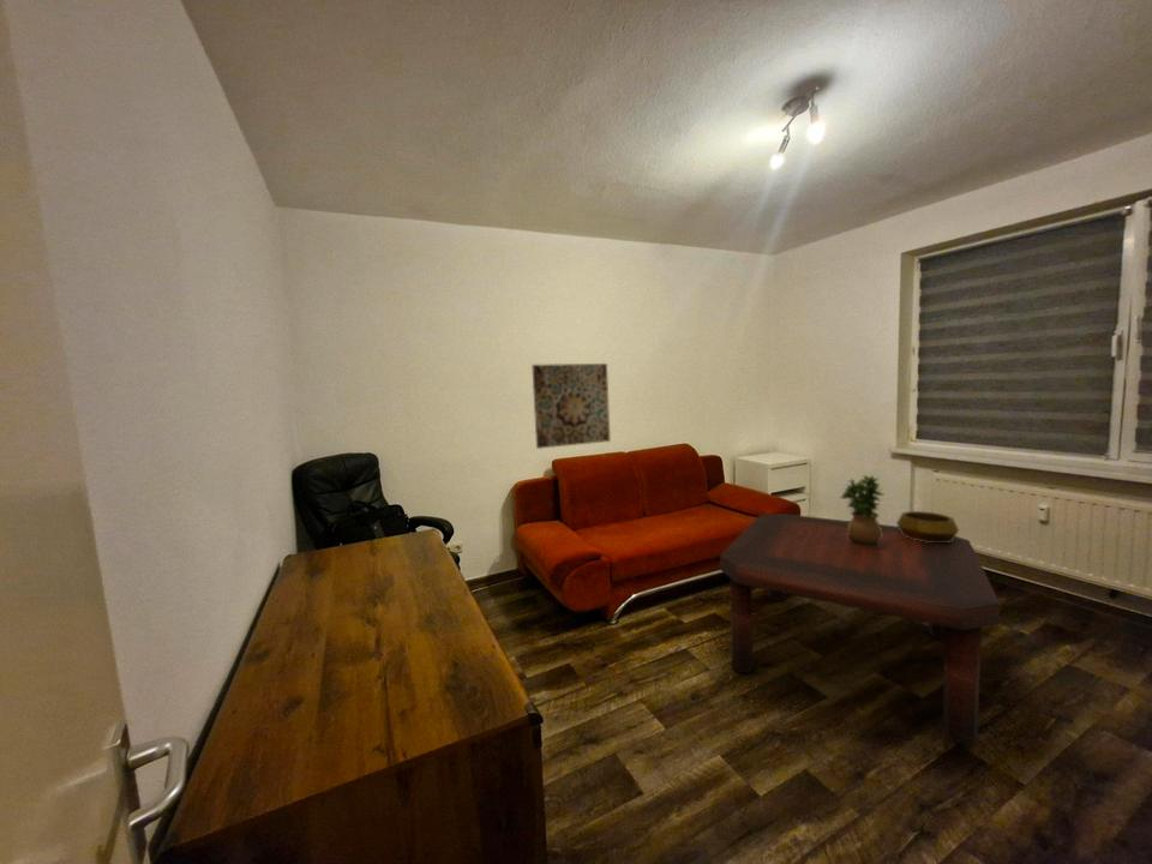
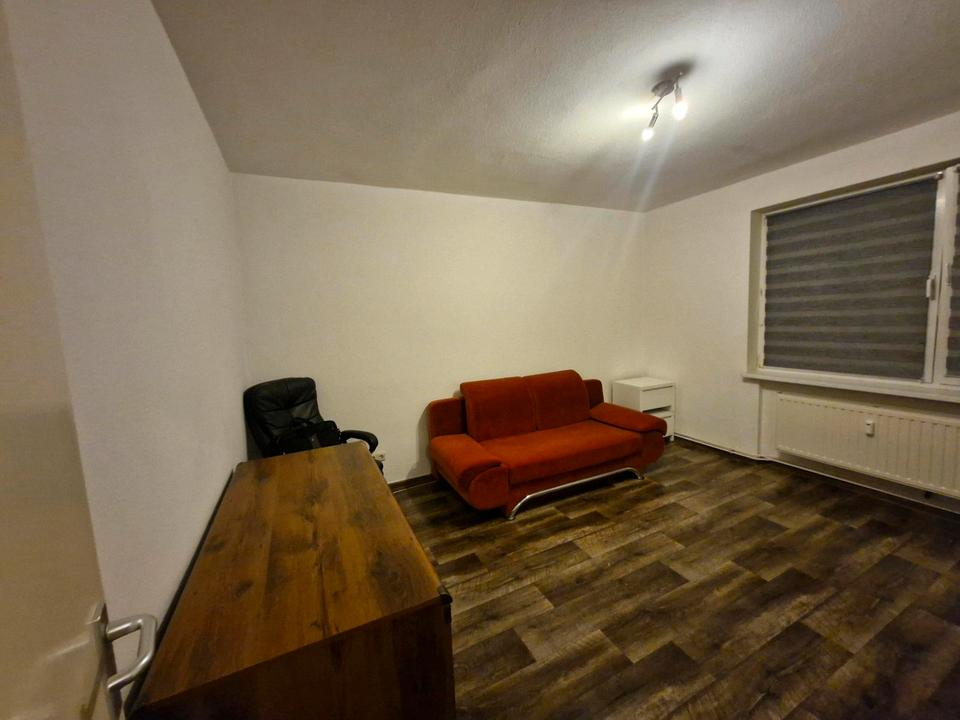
- decorative bowl [895,510,960,542]
- wall art [530,362,612,450]
- coffee table [719,512,1001,746]
- potted plant [839,474,884,548]
